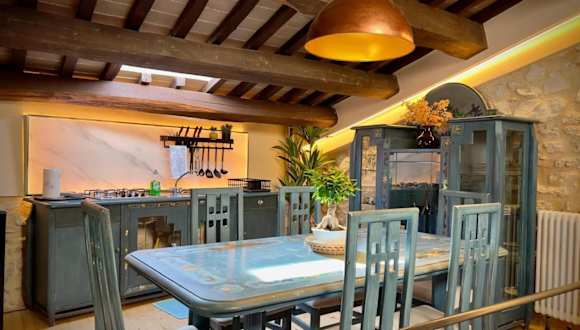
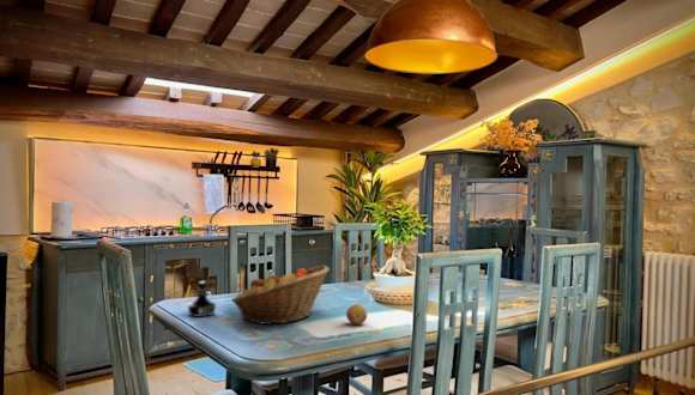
+ tequila bottle [187,280,217,318]
+ fruit [345,303,368,326]
+ fruit basket [230,265,331,326]
